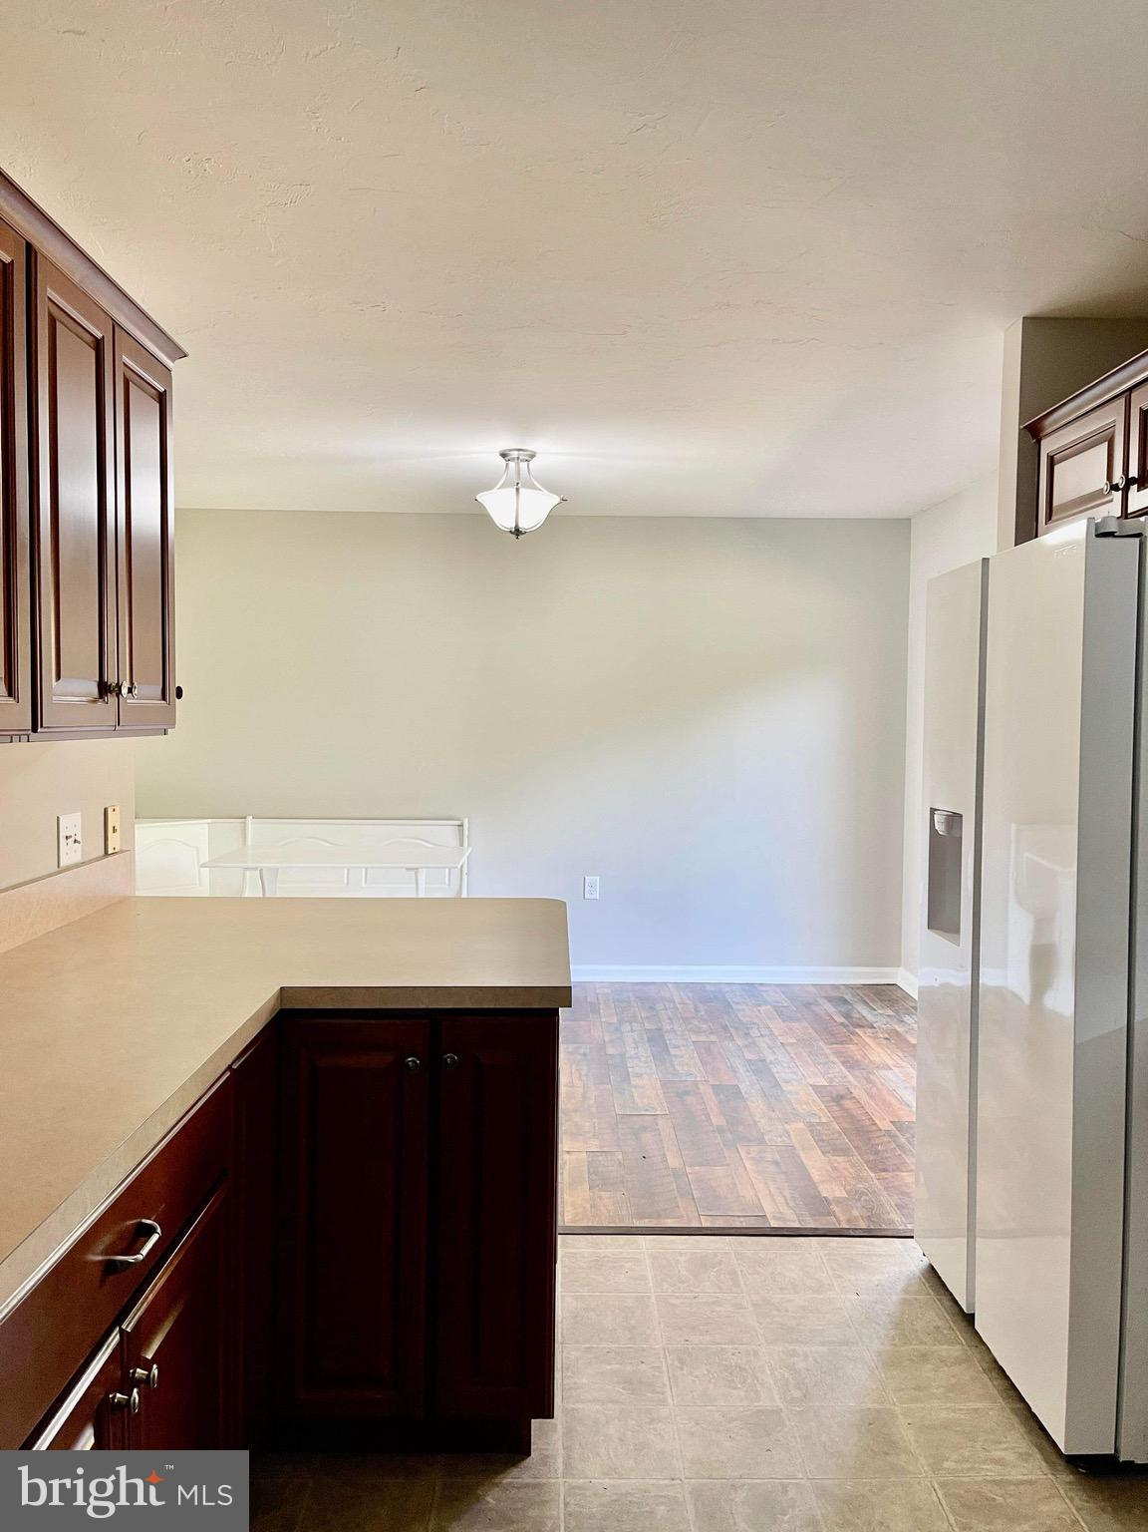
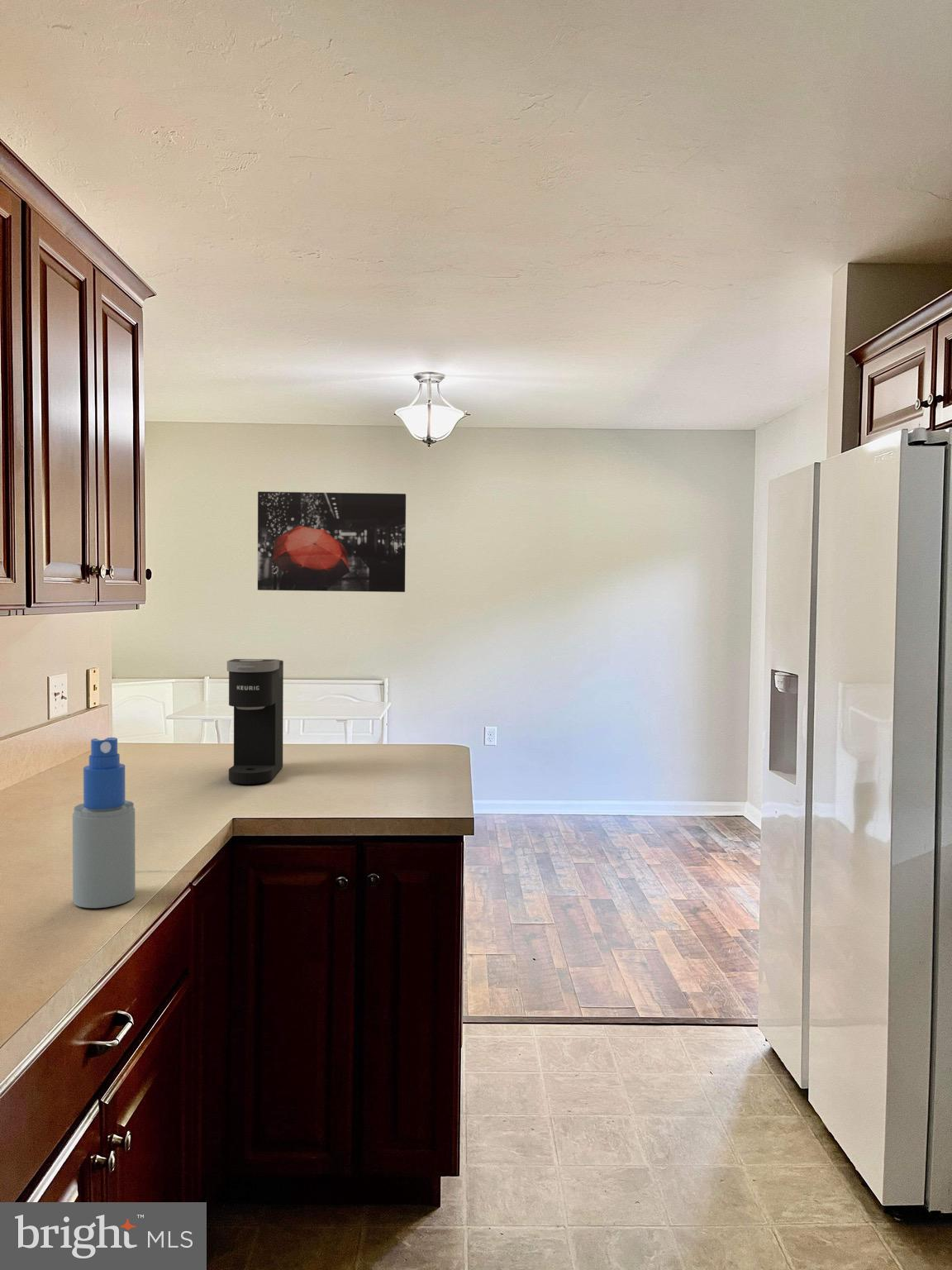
+ wall art [257,491,407,593]
+ spray bottle [72,737,136,909]
+ coffee maker [226,658,284,785]
